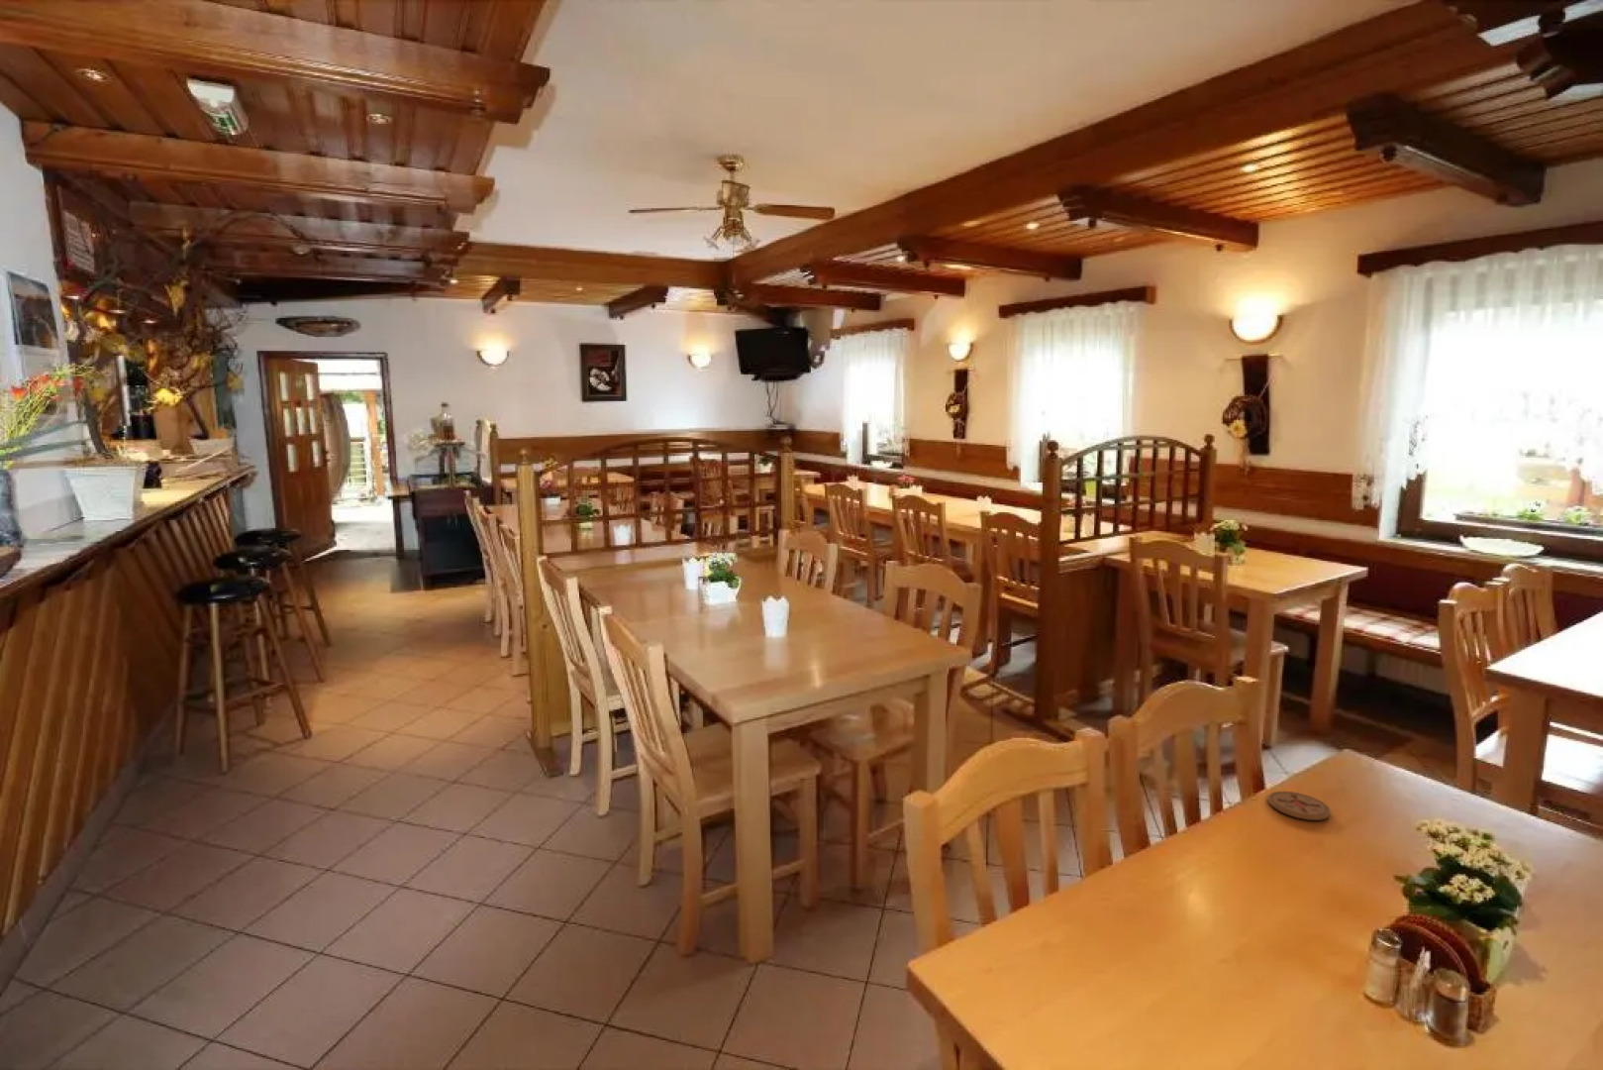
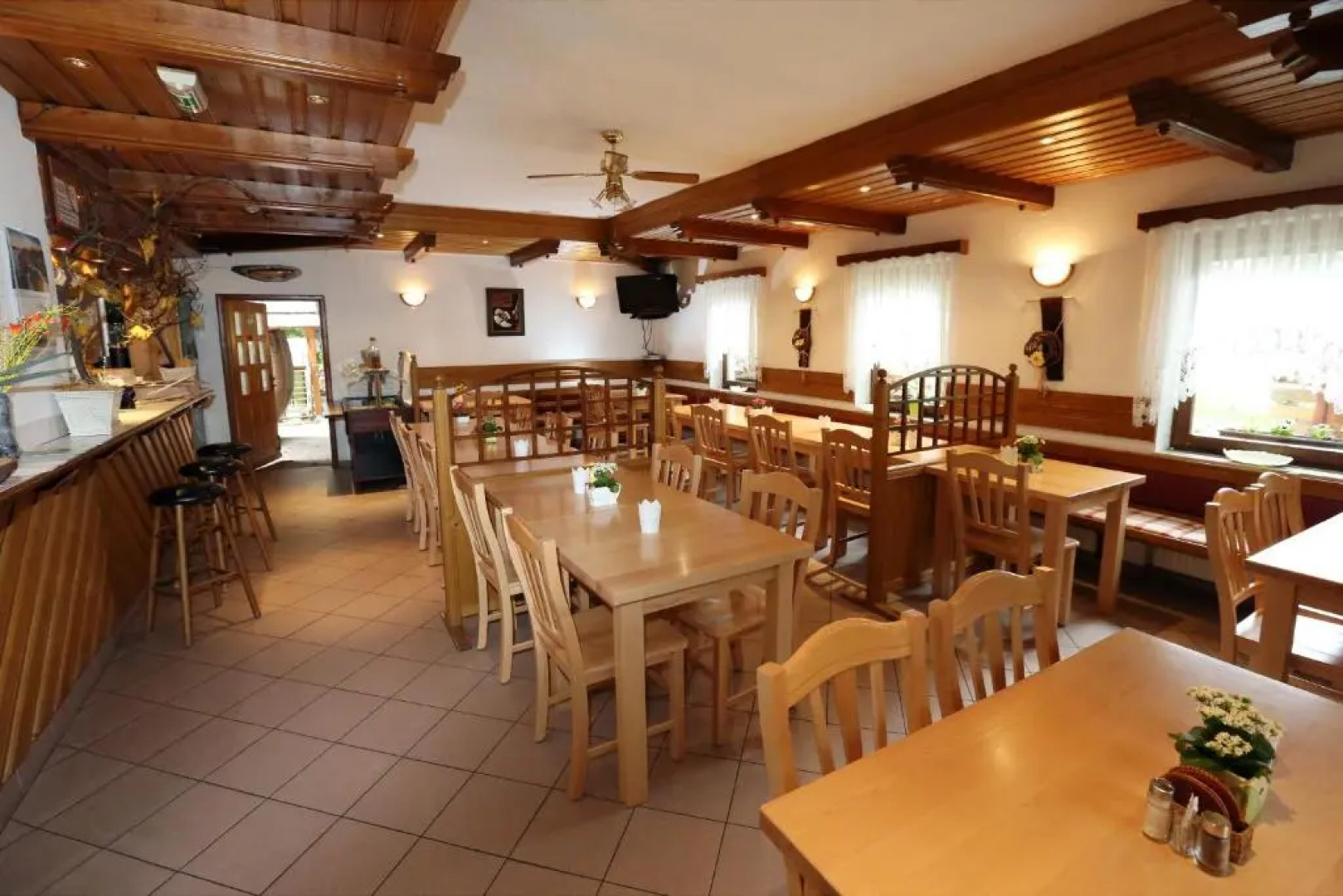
- coaster [1266,791,1332,822]
